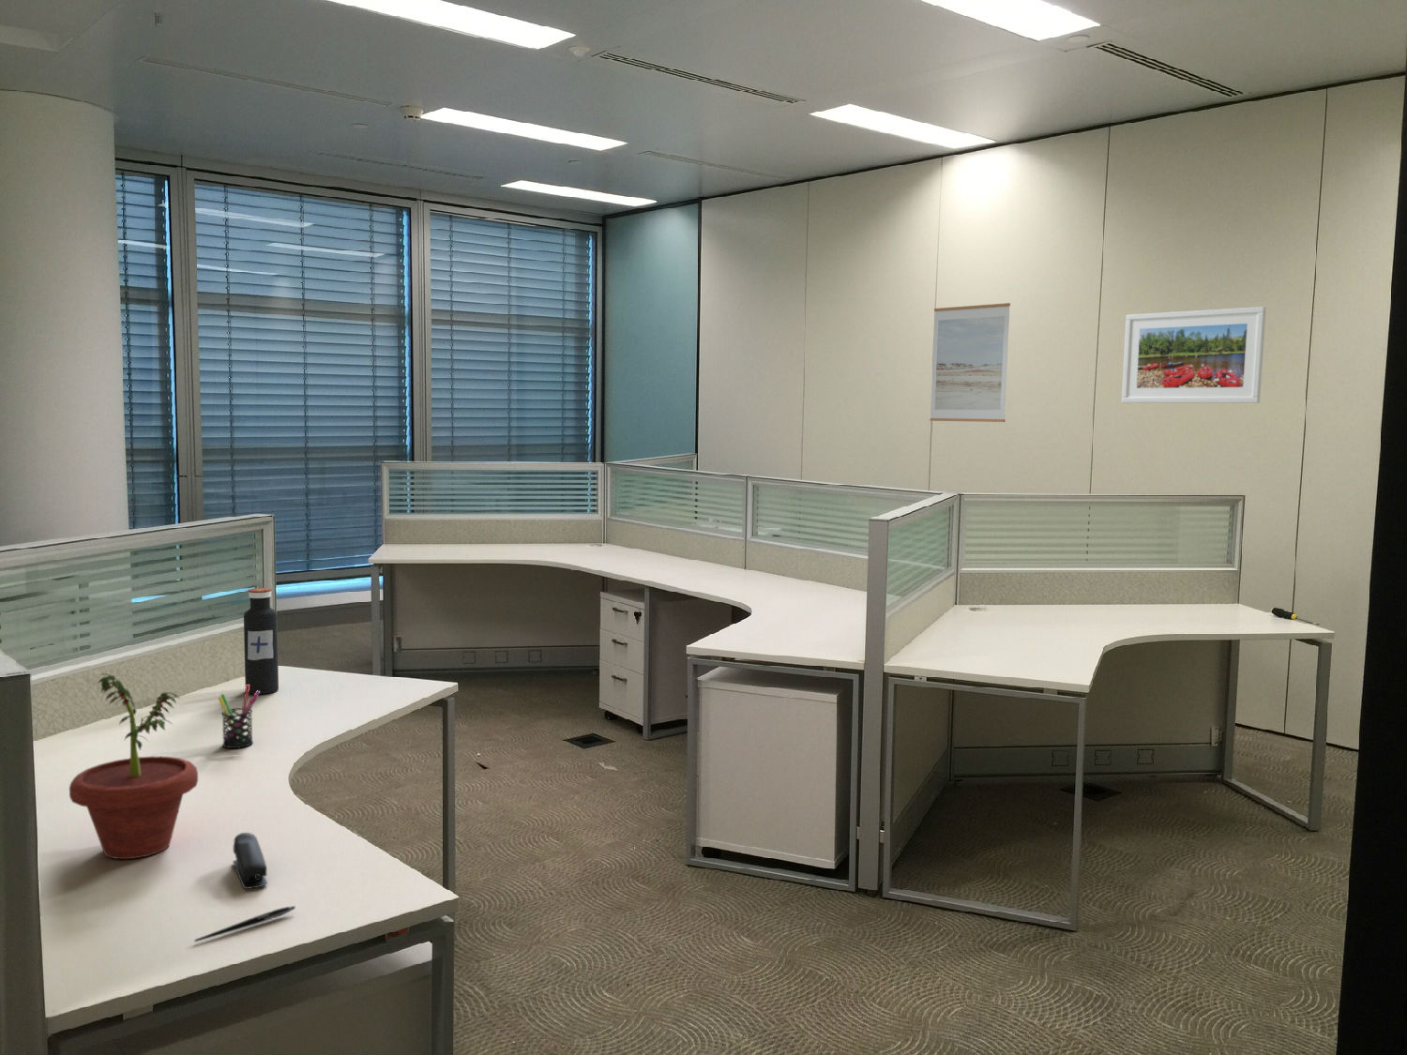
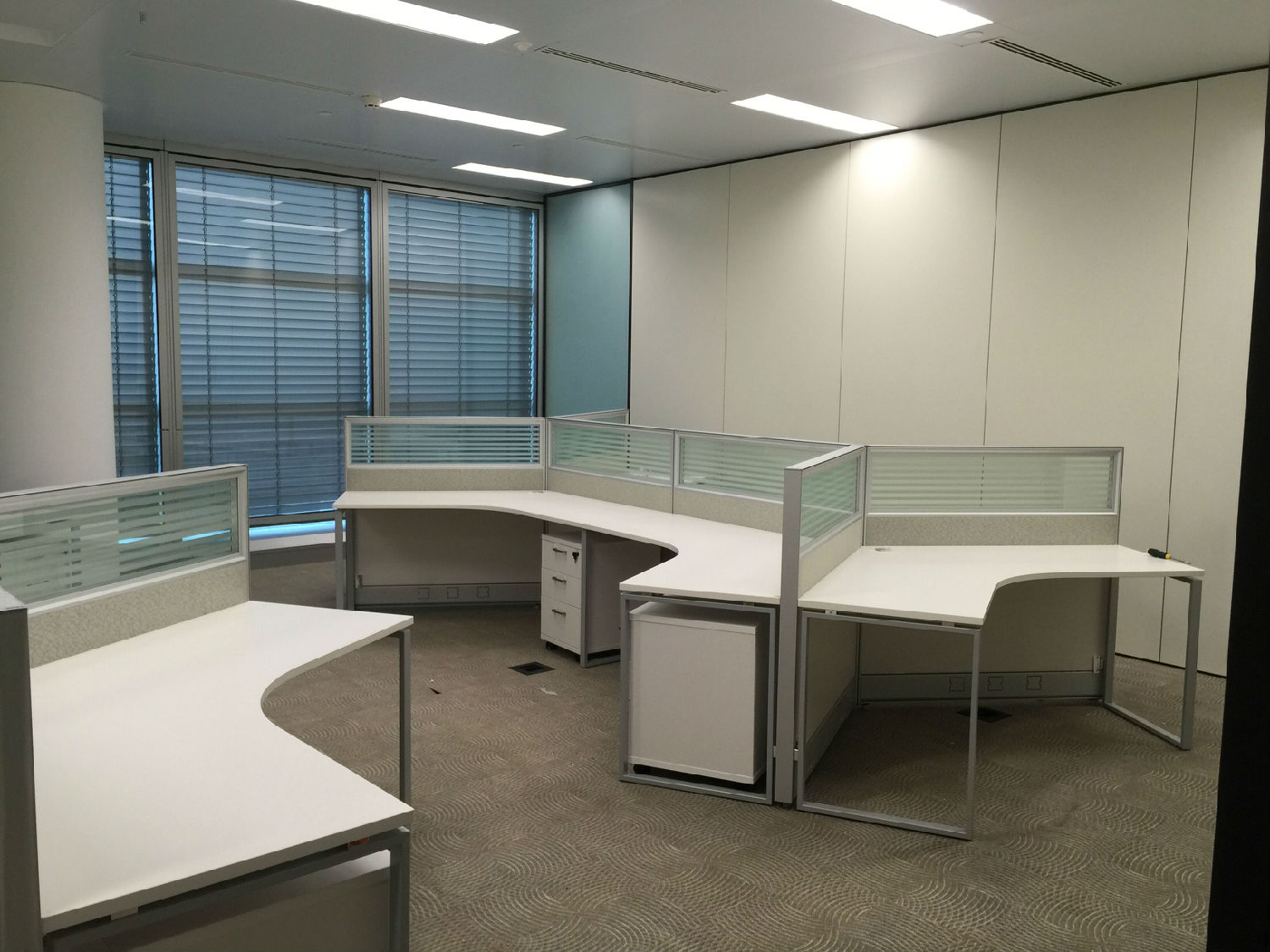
- pen [193,905,297,942]
- water bottle [243,587,279,695]
- stapler [232,832,268,890]
- potted plant [69,673,198,860]
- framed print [1121,306,1267,404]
- wall art [930,301,1011,423]
- pen holder [217,684,260,749]
